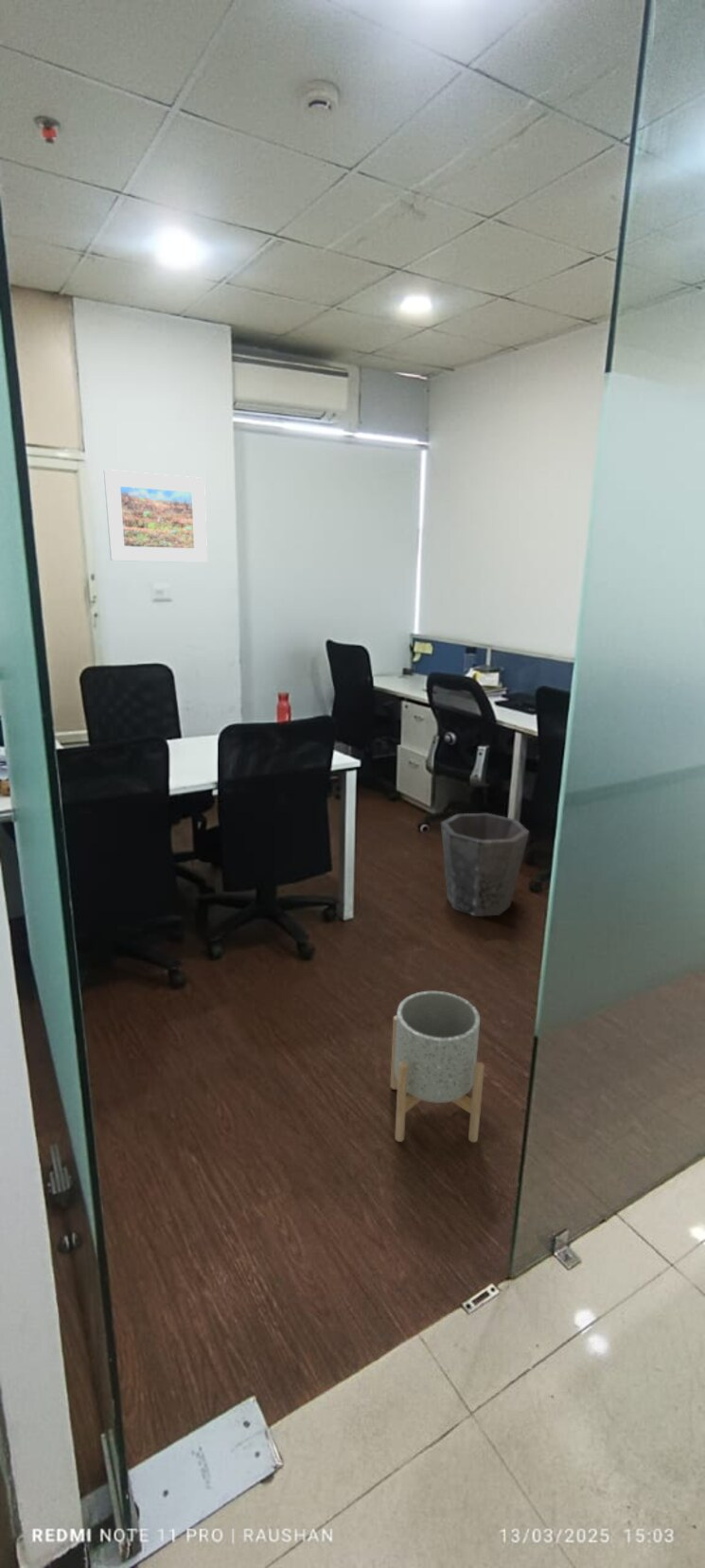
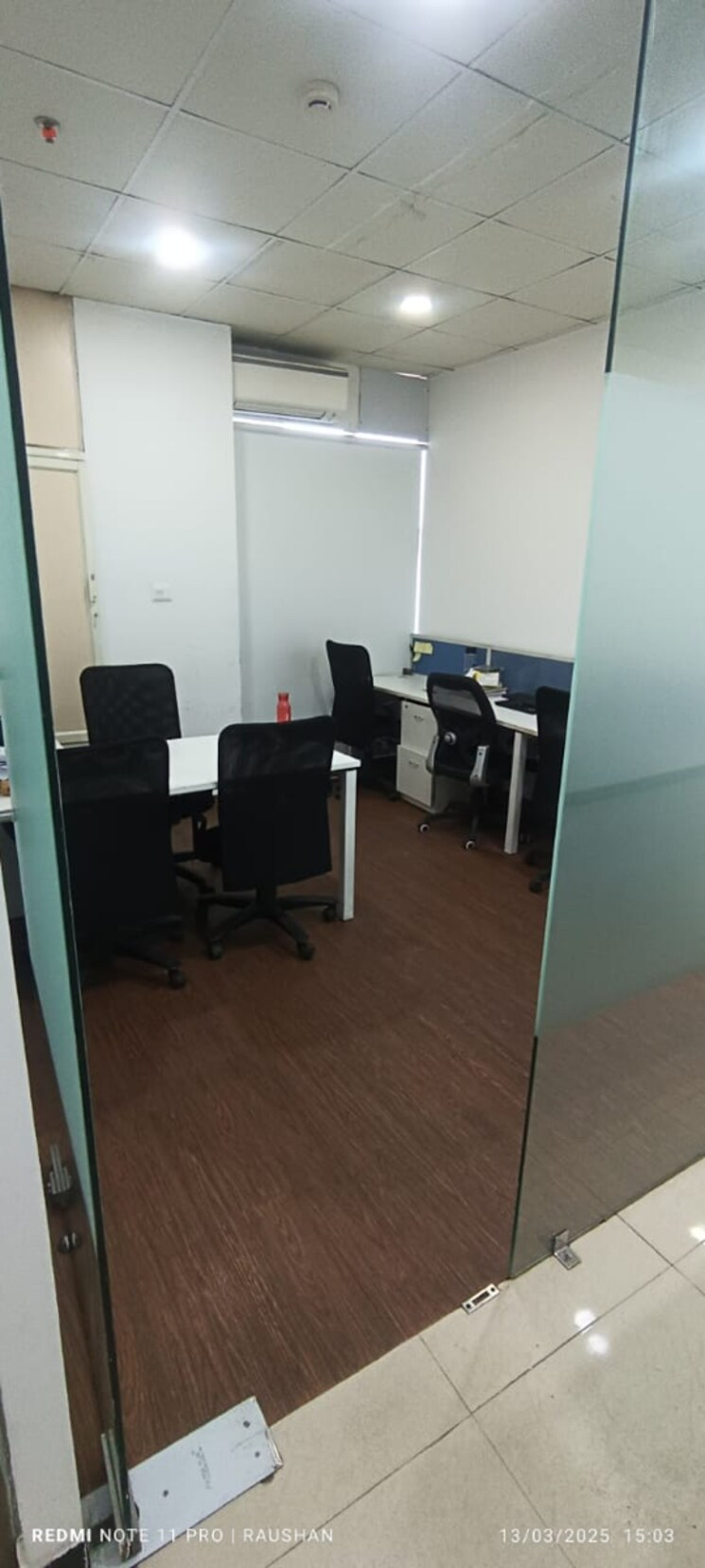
- planter [390,990,485,1143]
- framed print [103,469,208,563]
- waste bin [440,812,530,918]
